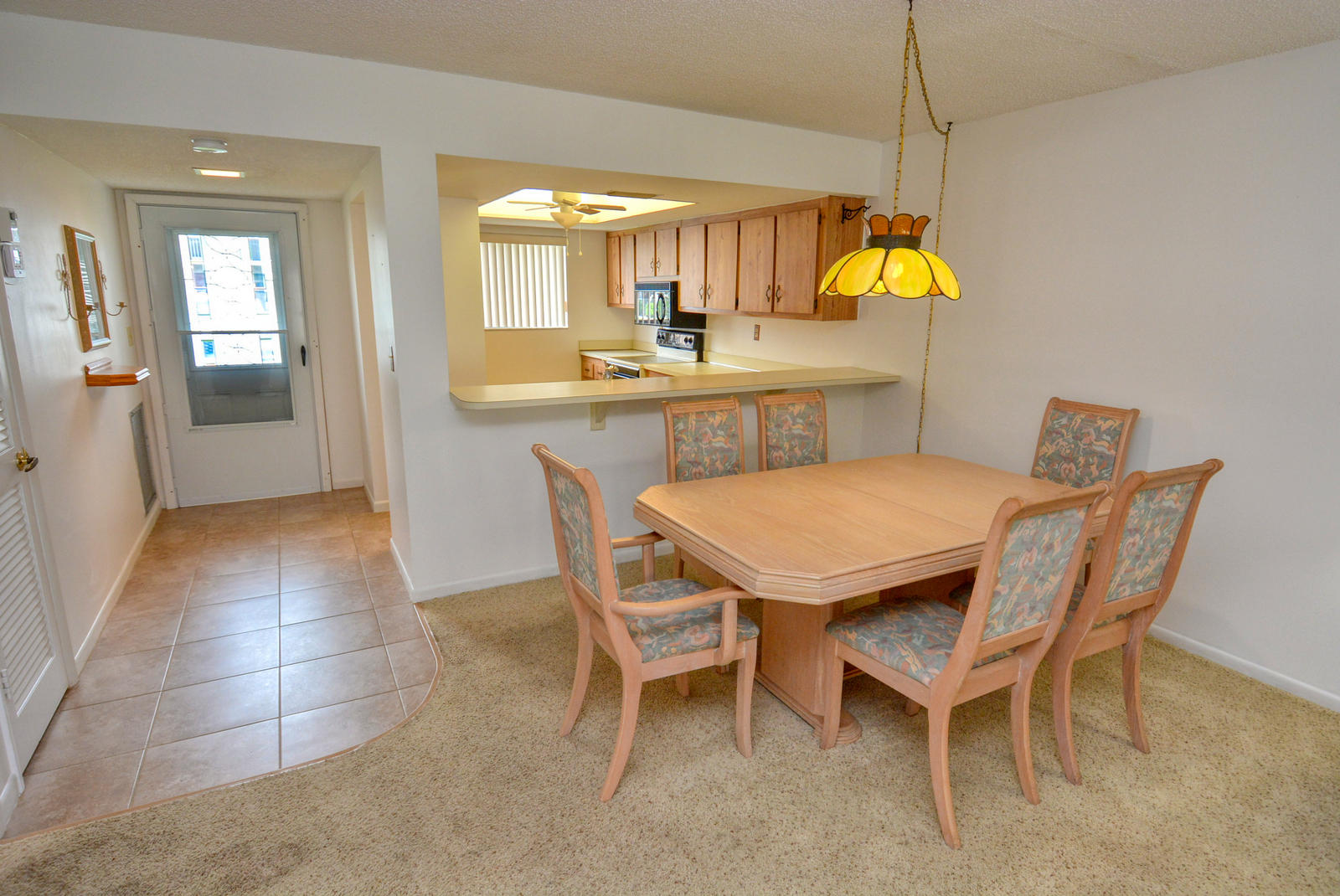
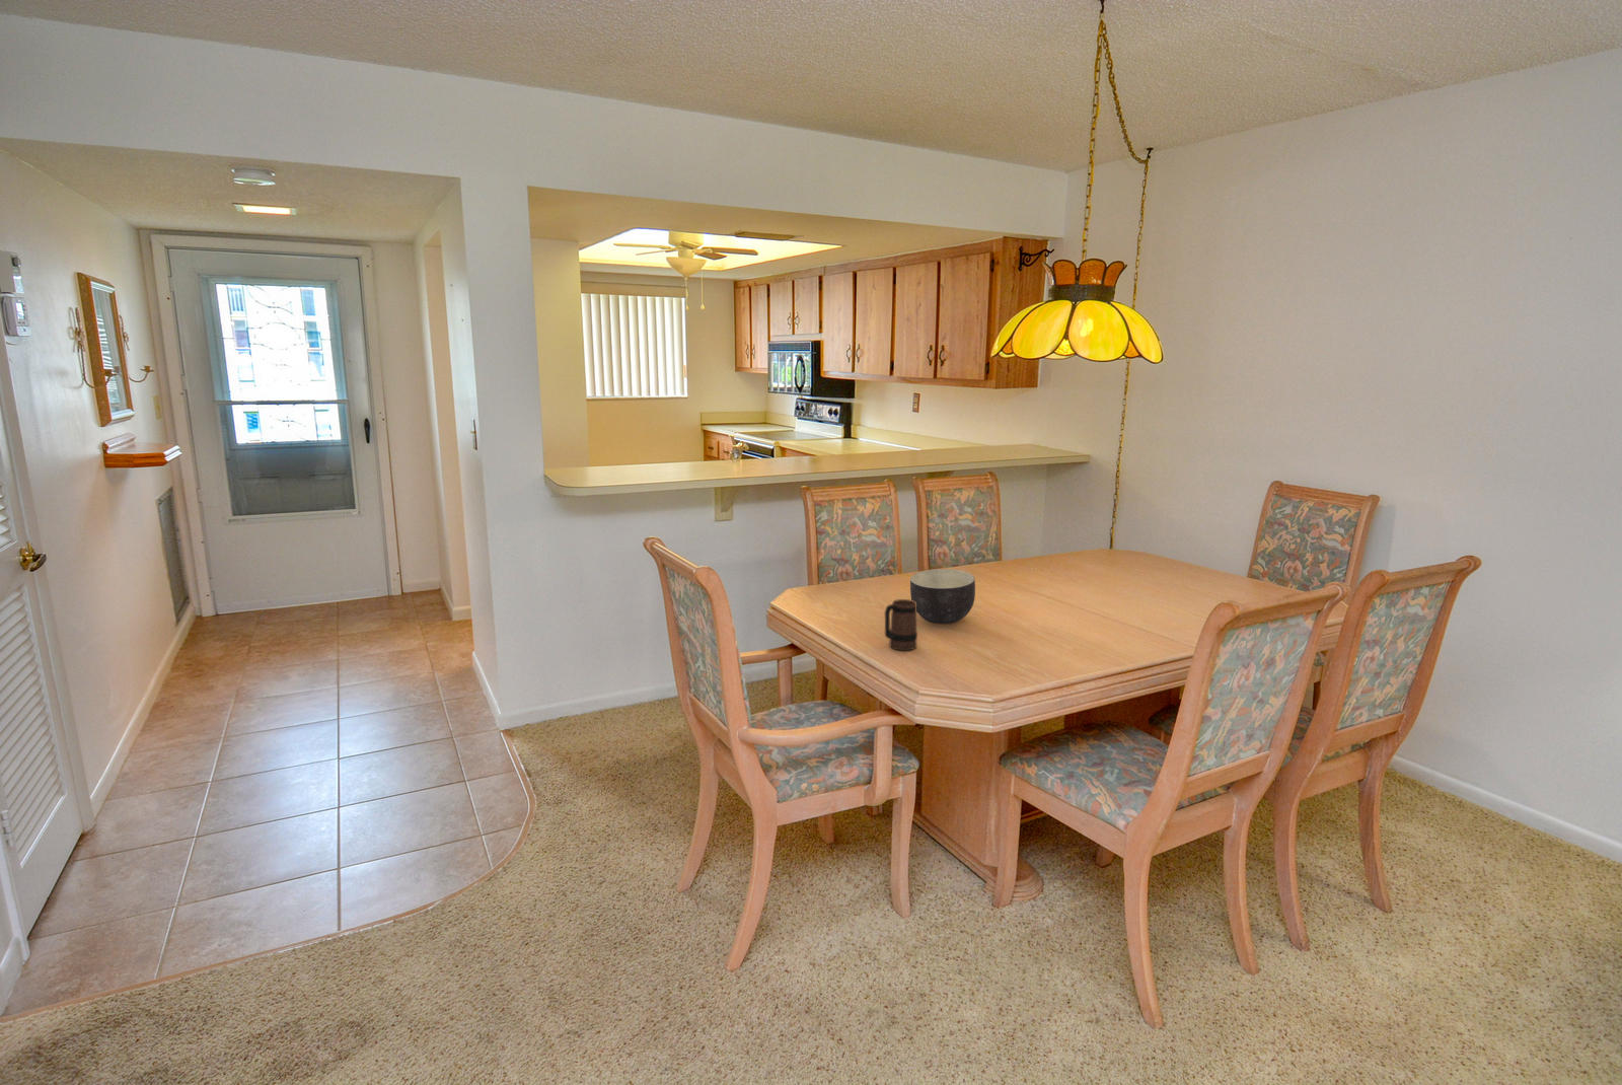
+ mug [884,598,919,651]
+ bowl [909,568,977,625]
